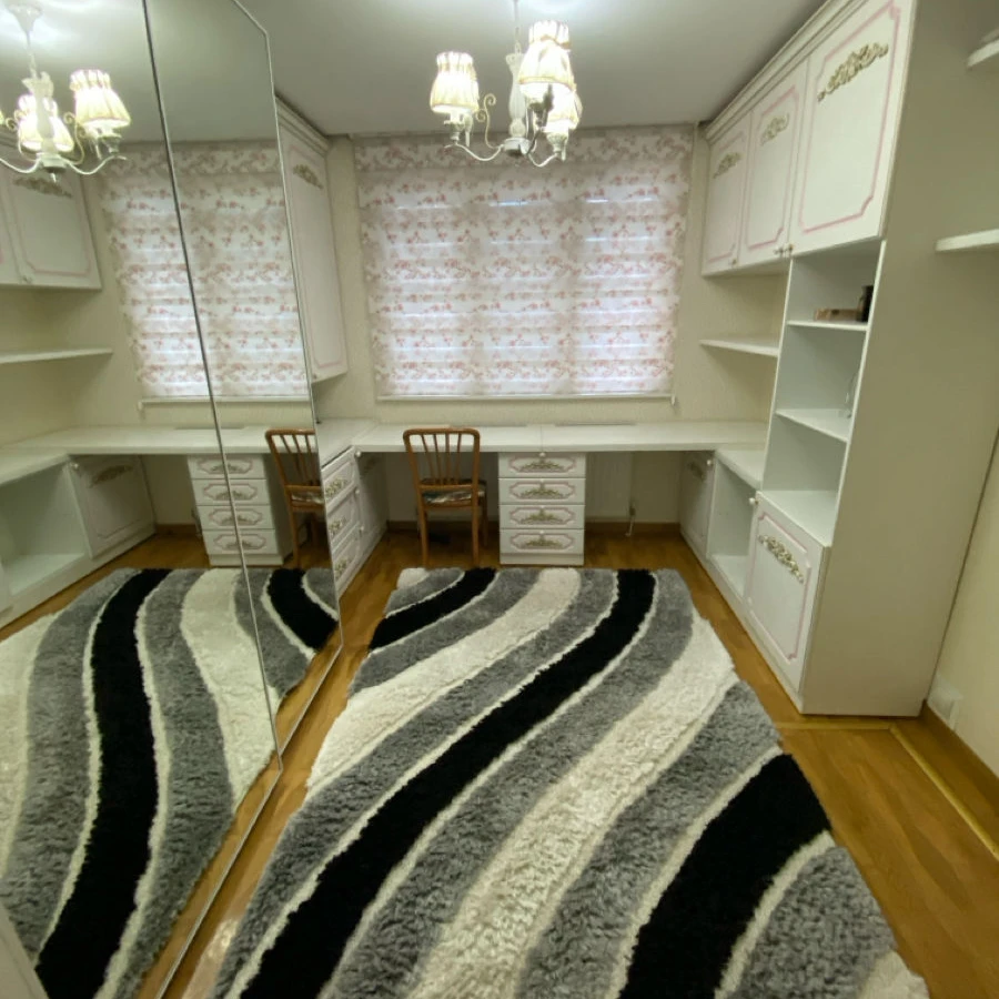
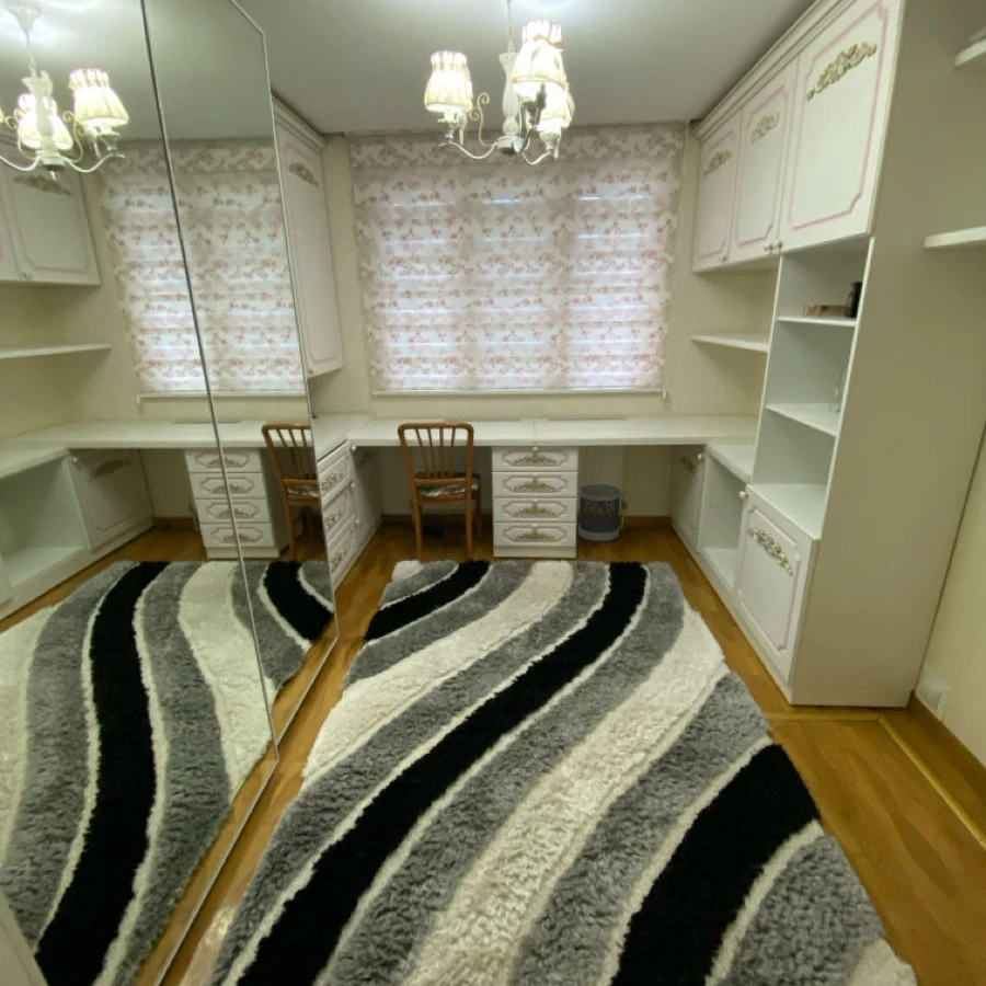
+ wastebasket [577,483,622,543]
